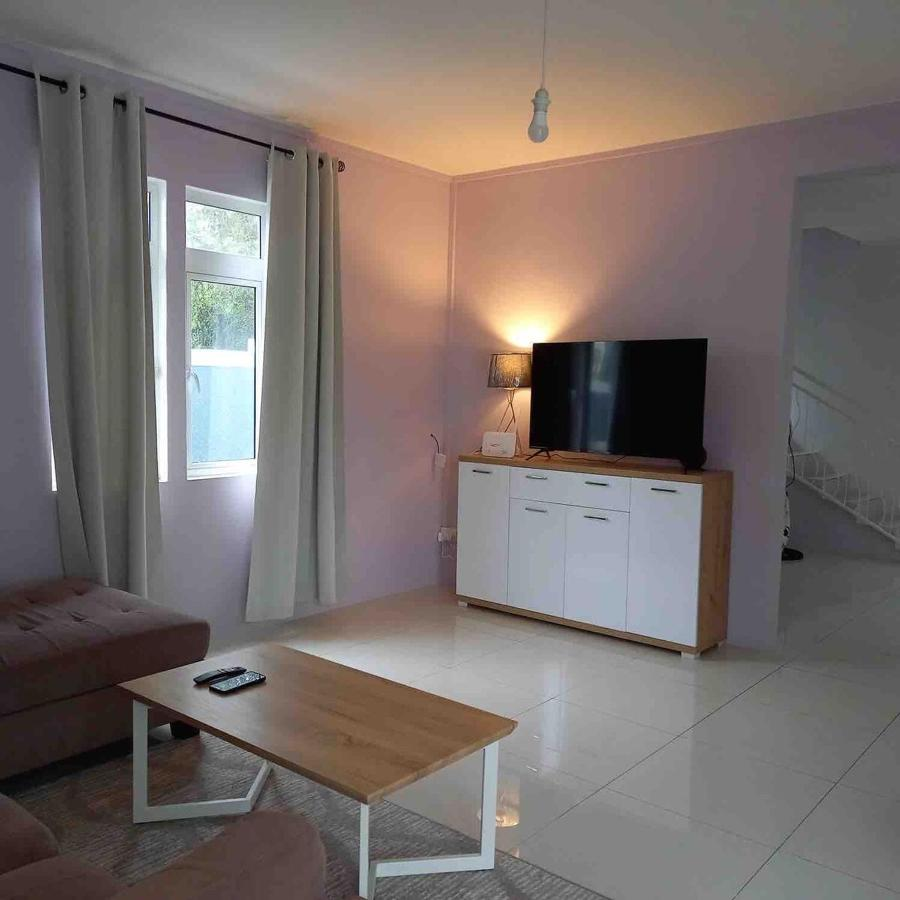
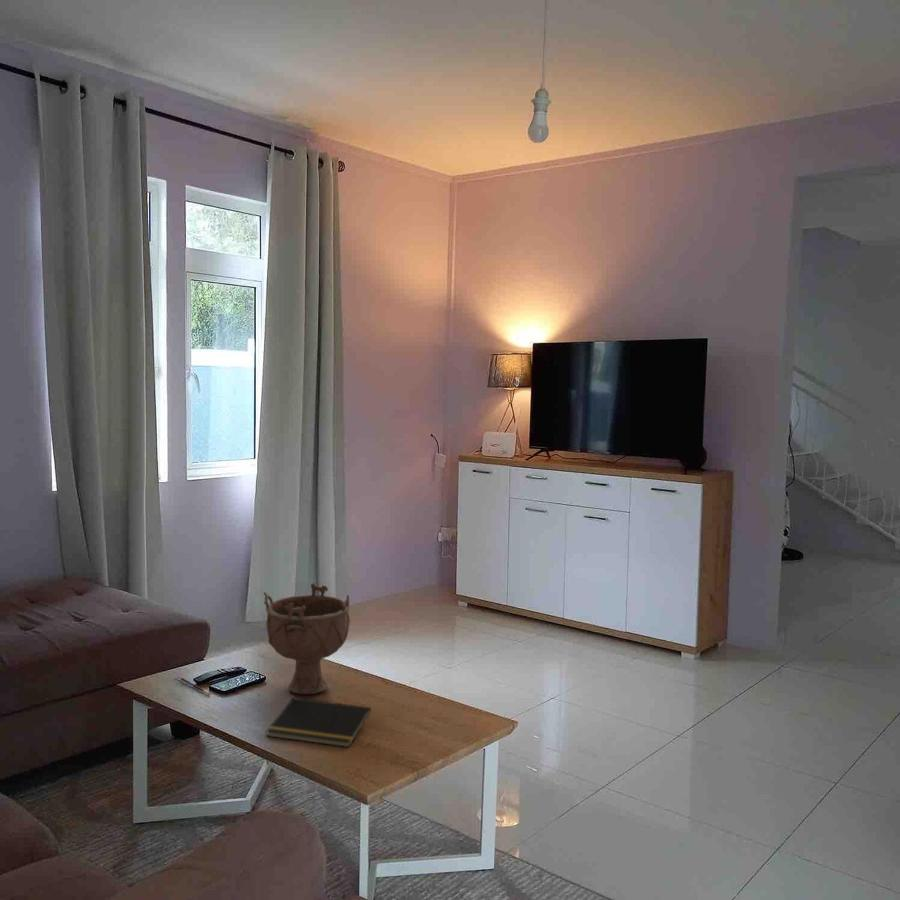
+ decorative bowl [263,582,351,695]
+ notepad [265,697,372,748]
+ candle [174,674,212,697]
